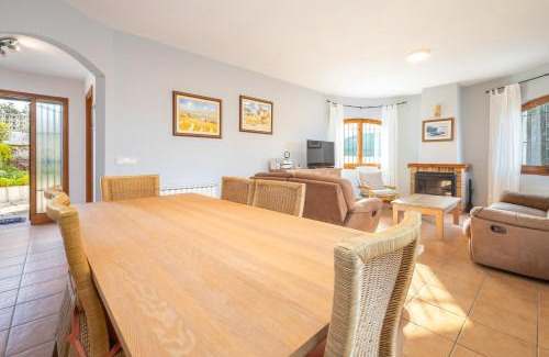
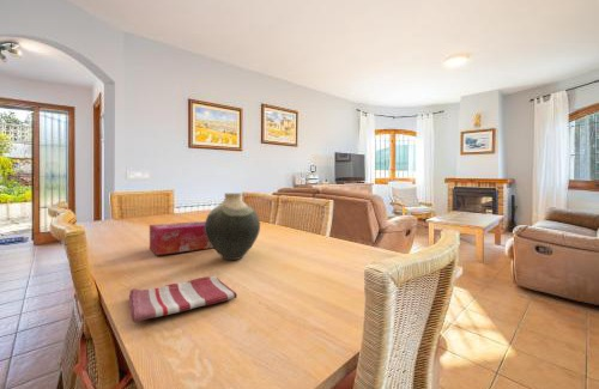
+ dish towel [128,275,238,323]
+ vase [205,193,261,261]
+ tissue box [149,220,214,256]
